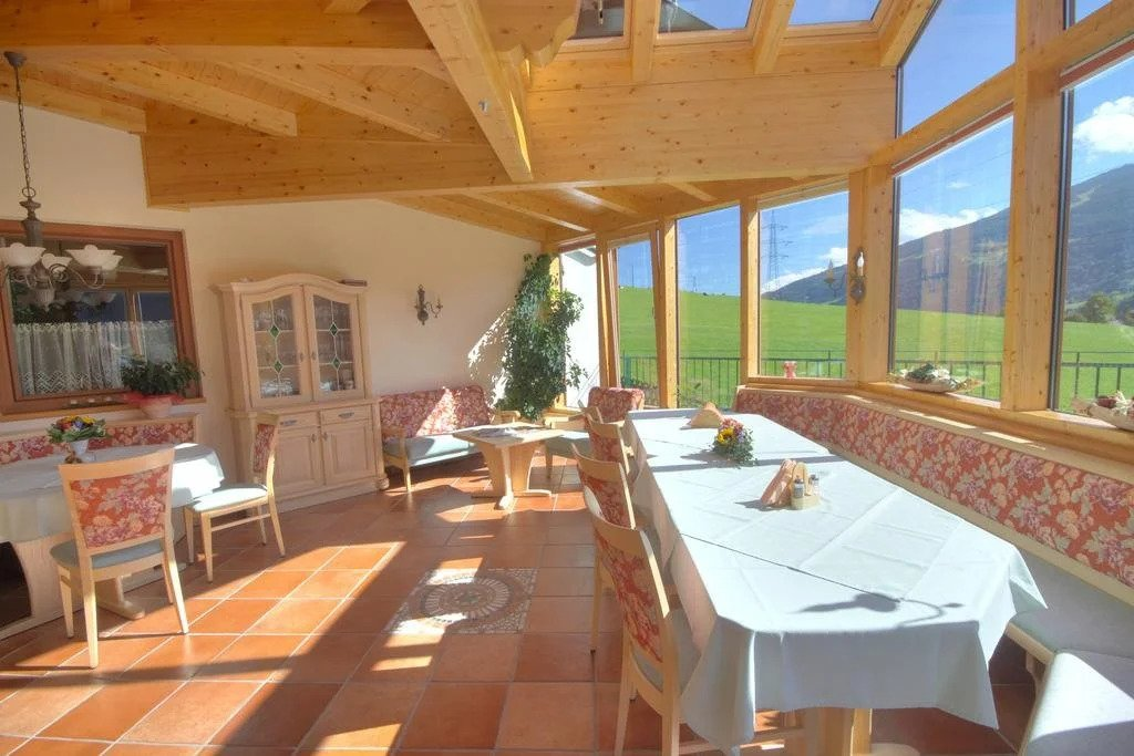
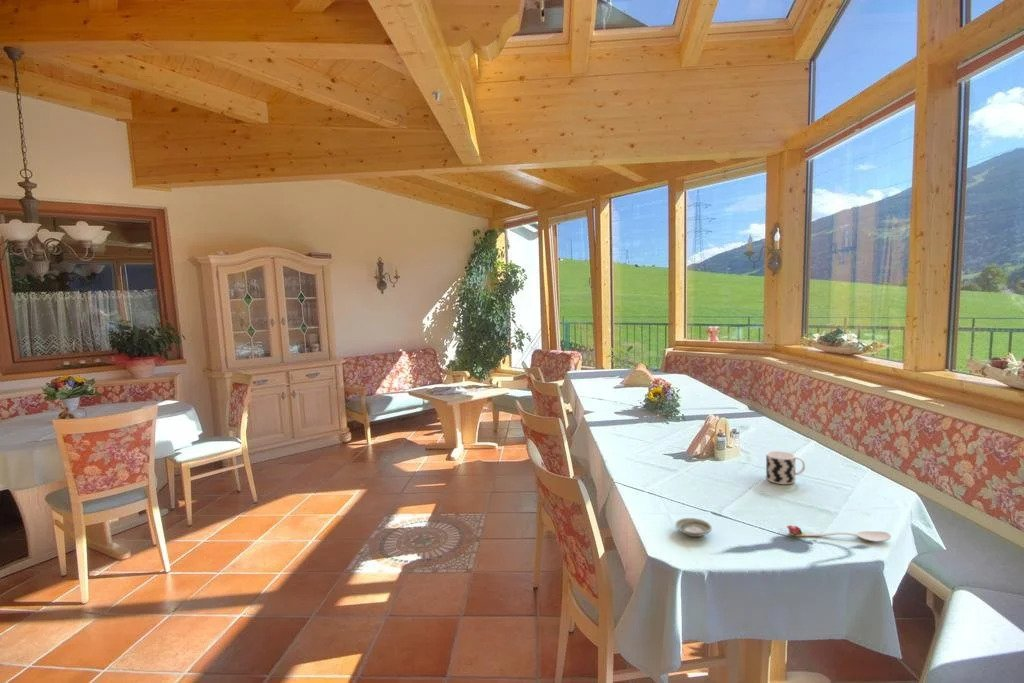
+ saucer [674,517,713,538]
+ spoon [786,524,892,543]
+ cup [765,450,806,485]
